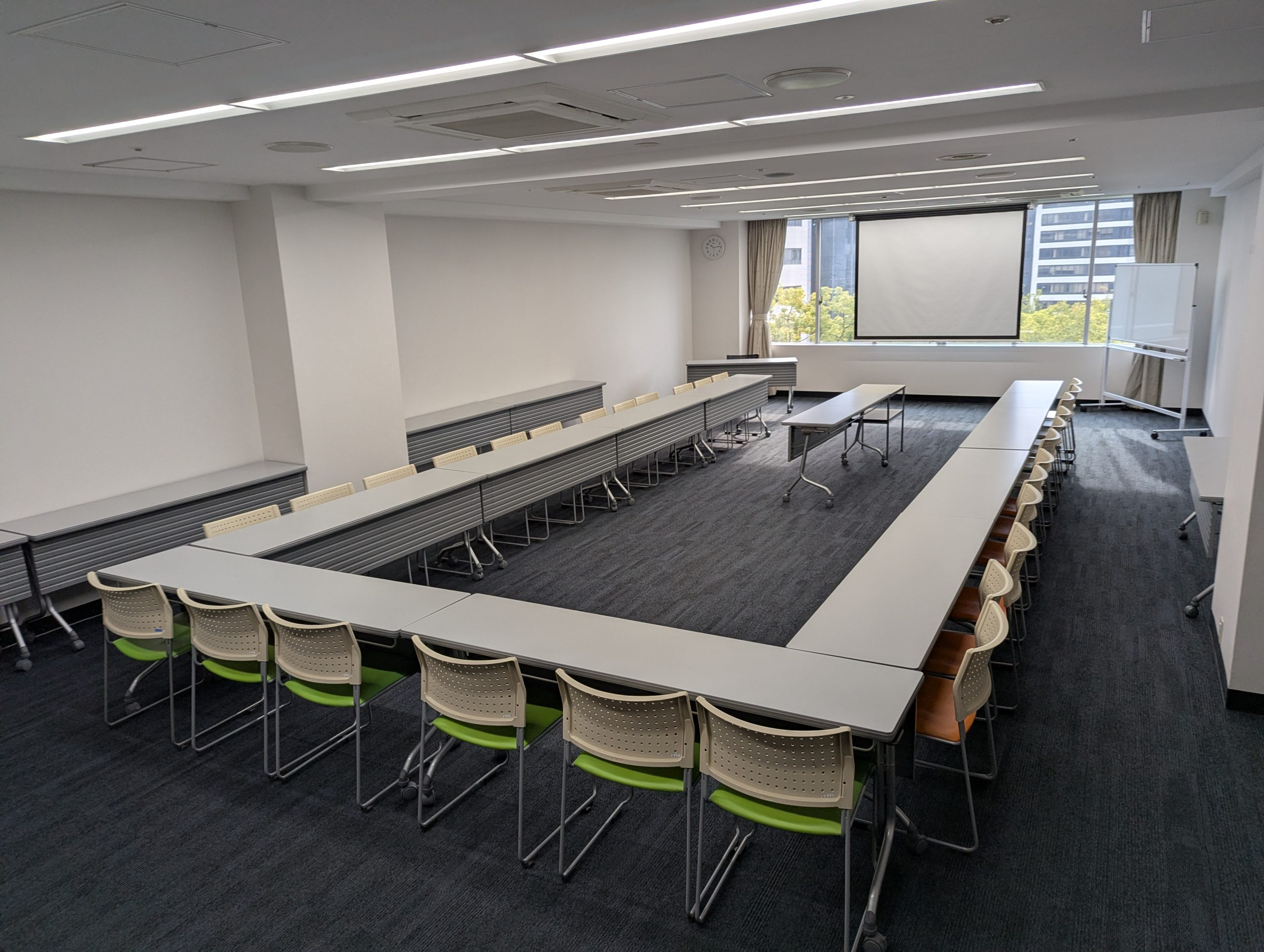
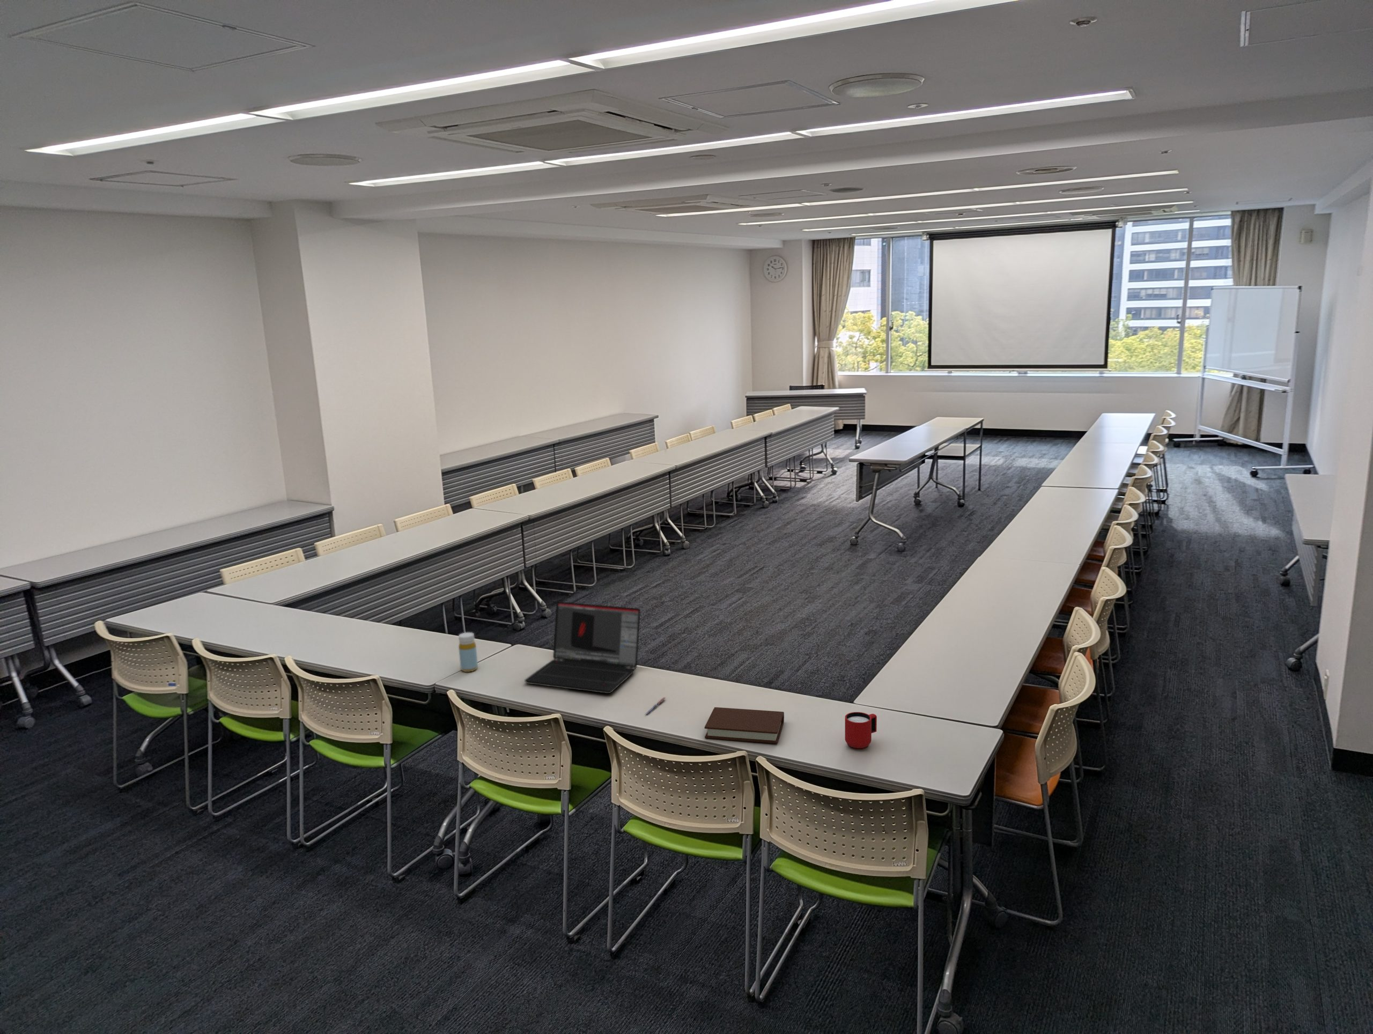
+ pen [644,696,666,715]
+ book [704,707,784,744]
+ mug [844,711,878,751]
+ bottle [458,632,478,672]
+ laptop [524,602,641,694]
